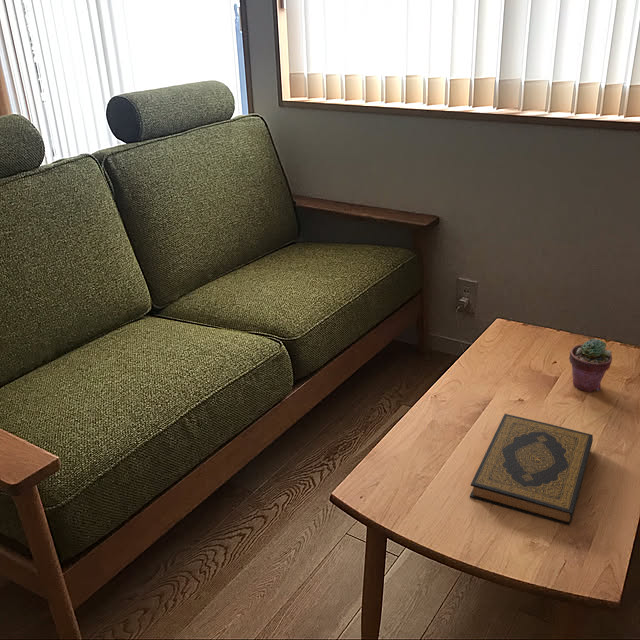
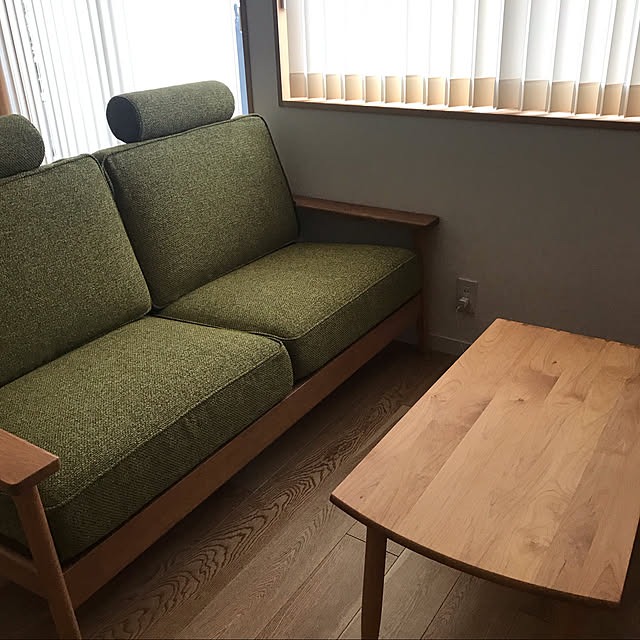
- potted succulent [568,338,613,393]
- hardback book [469,413,594,526]
